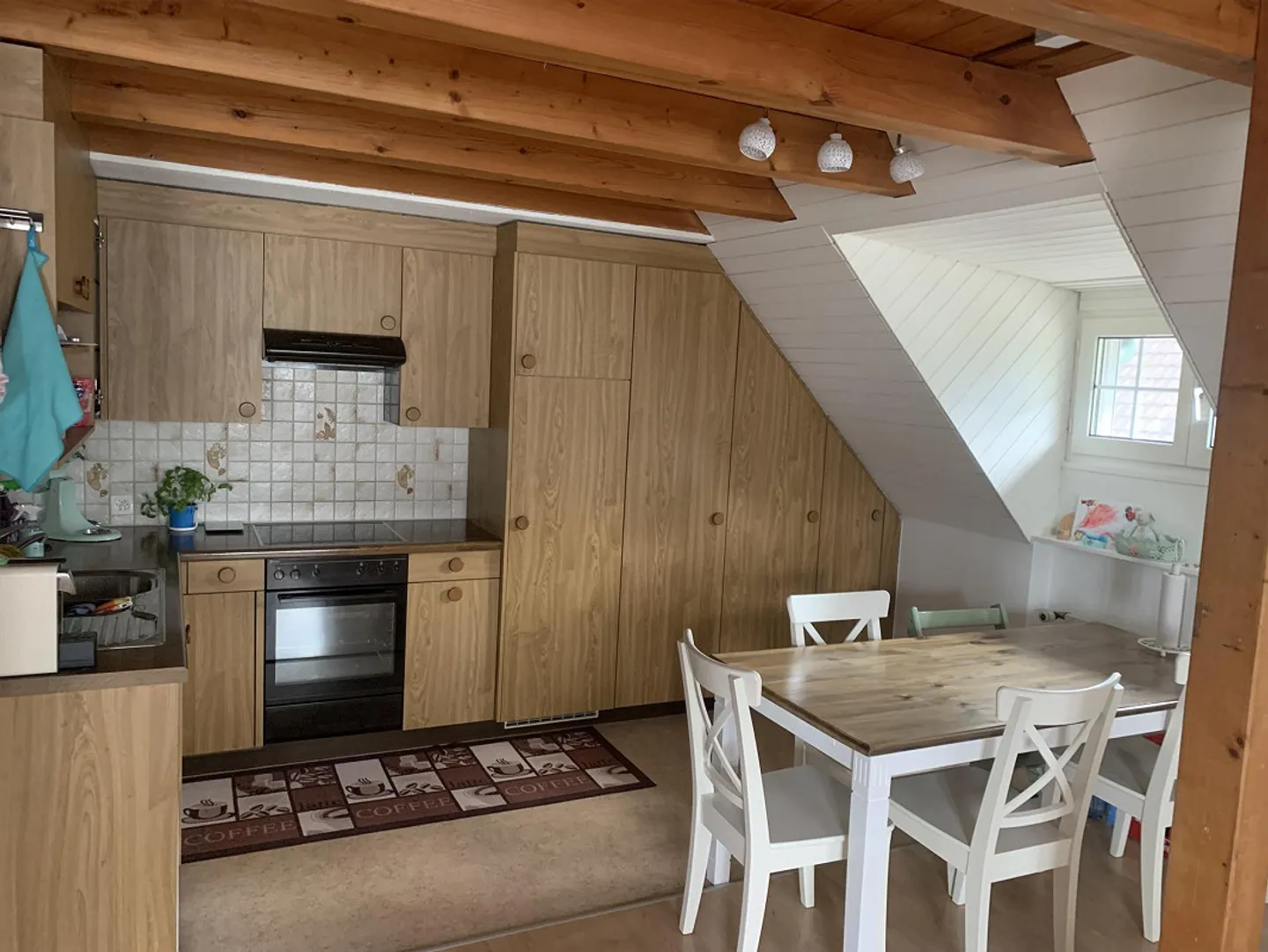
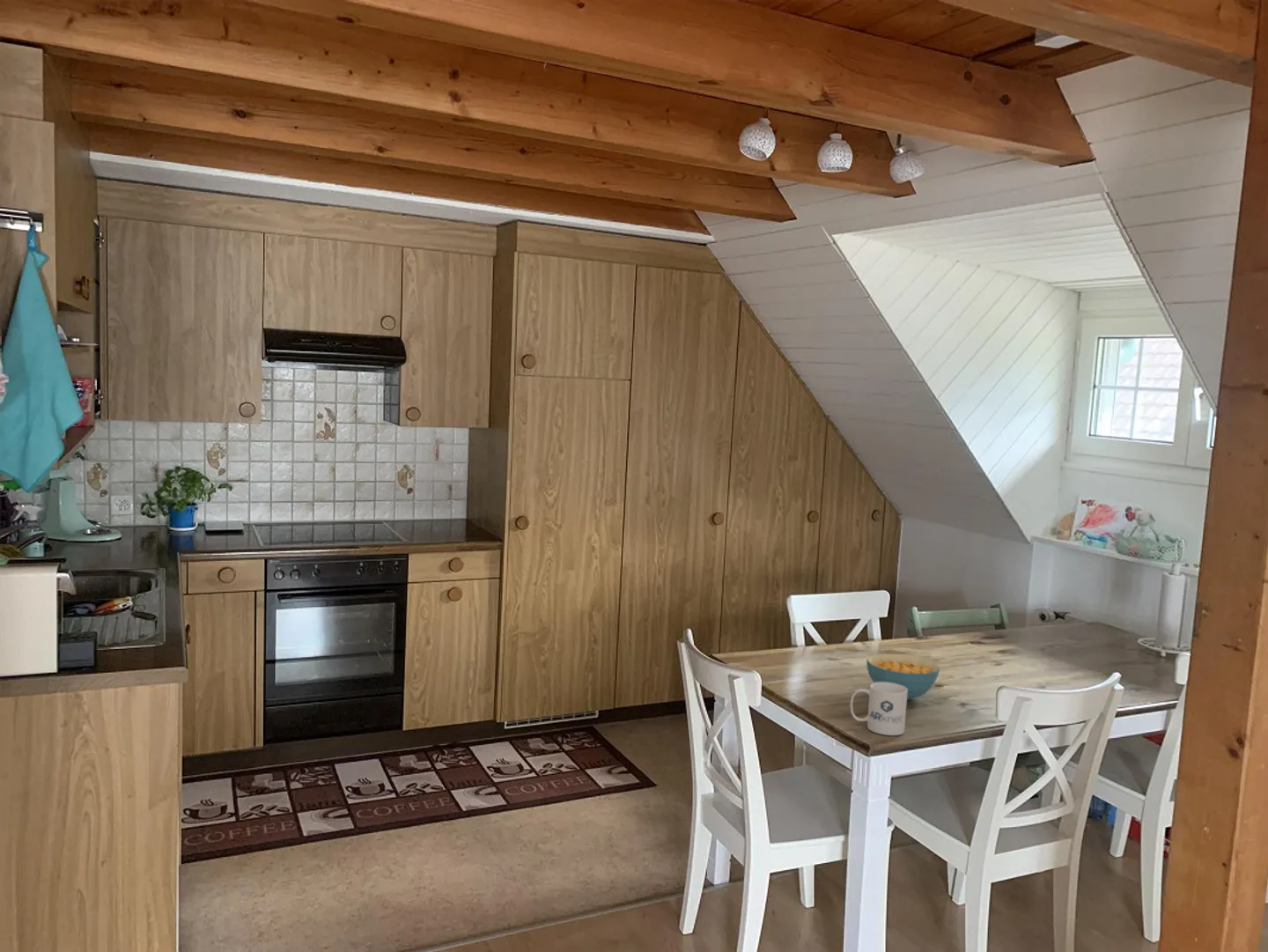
+ mug [849,683,908,736]
+ cereal bowl [866,653,940,701]
